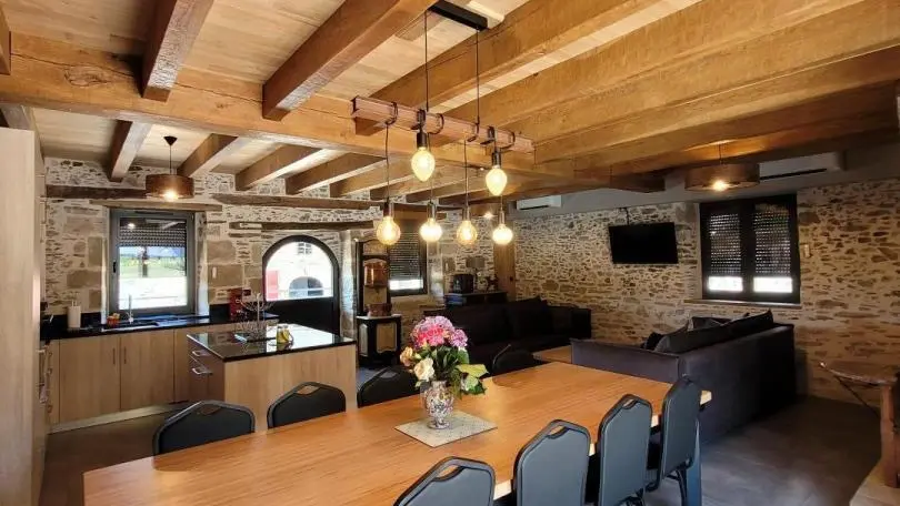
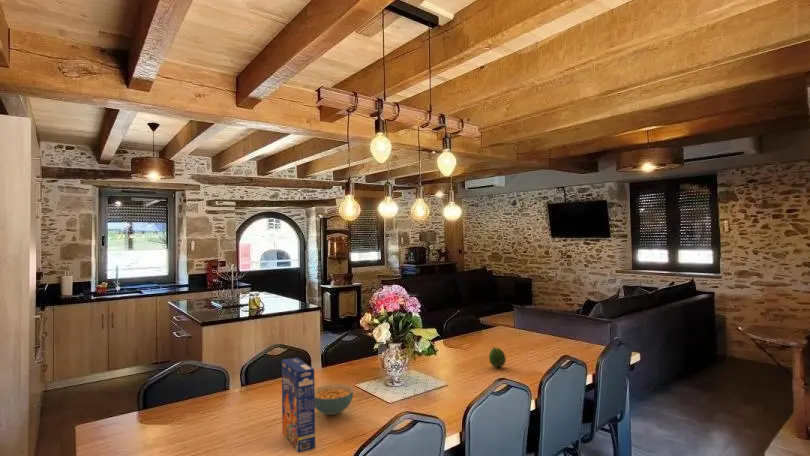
+ cereal box [281,357,316,454]
+ fruit [488,346,507,368]
+ cereal bowl [315,383,354,416]
